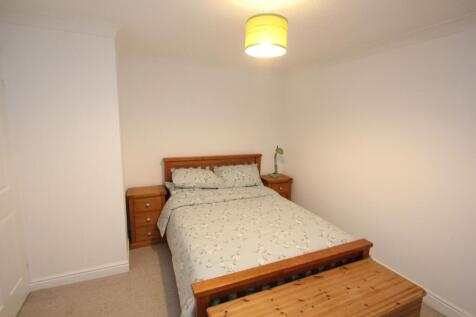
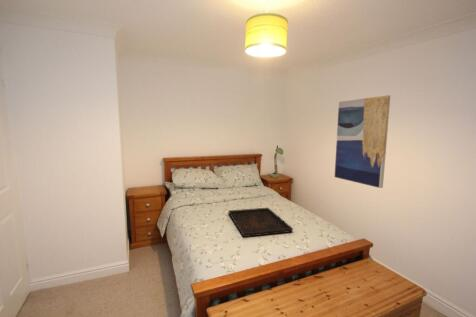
+ wall art [334,94,391,189]
+ serving tray [227,207,294,238]
